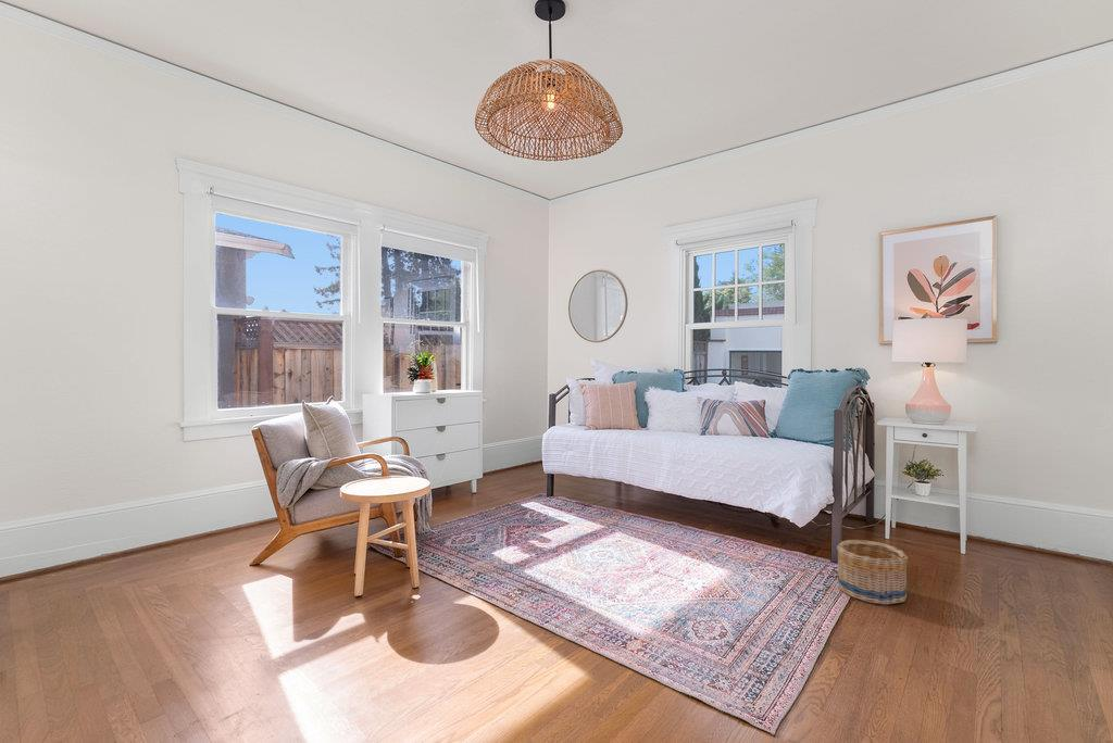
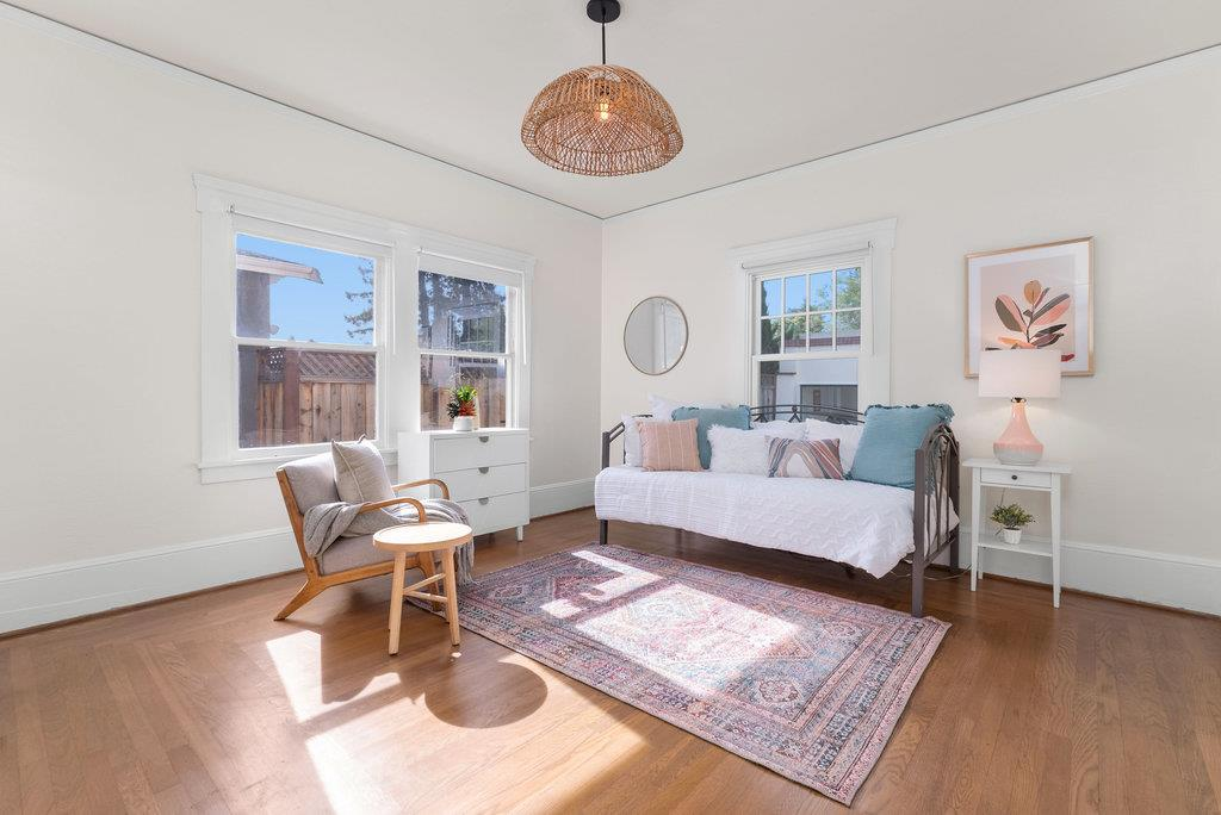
- basket [836,539,909,605]
